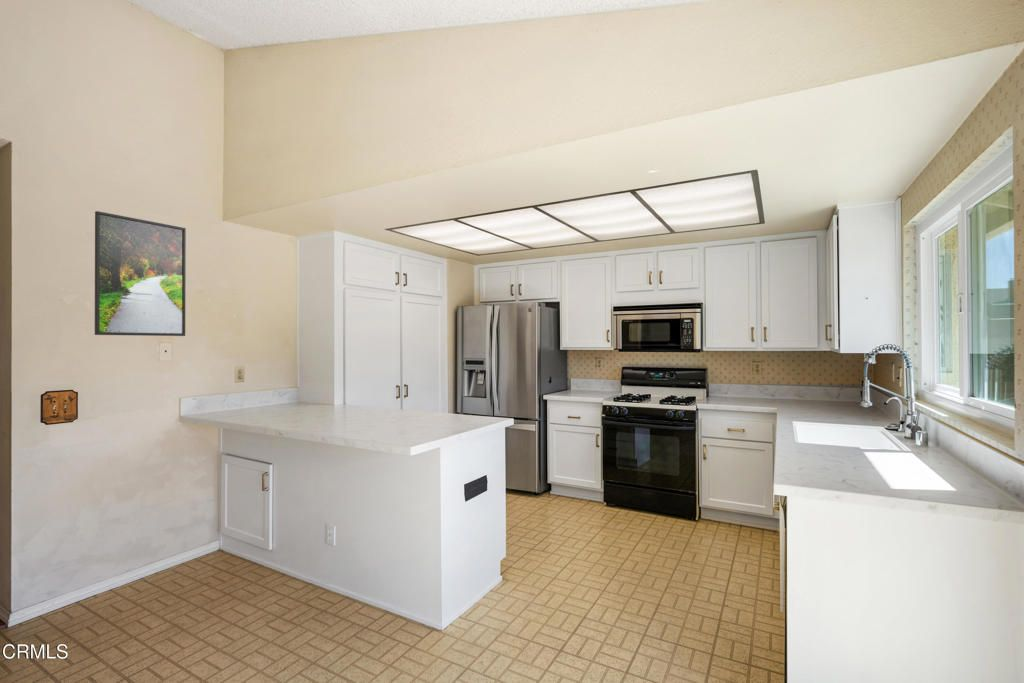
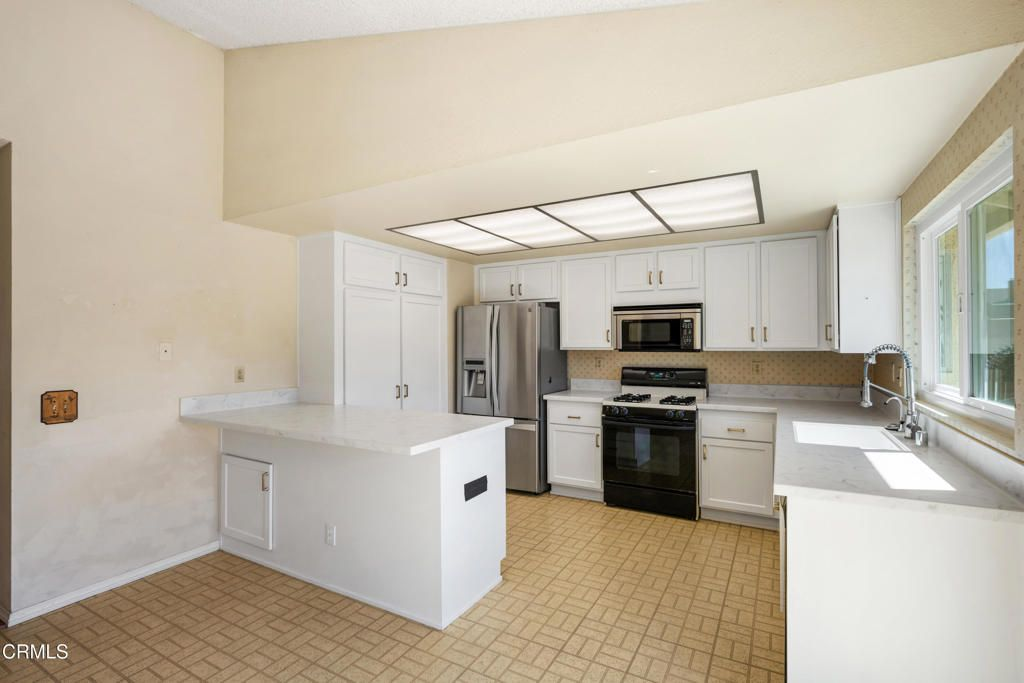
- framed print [94,210,187,337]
